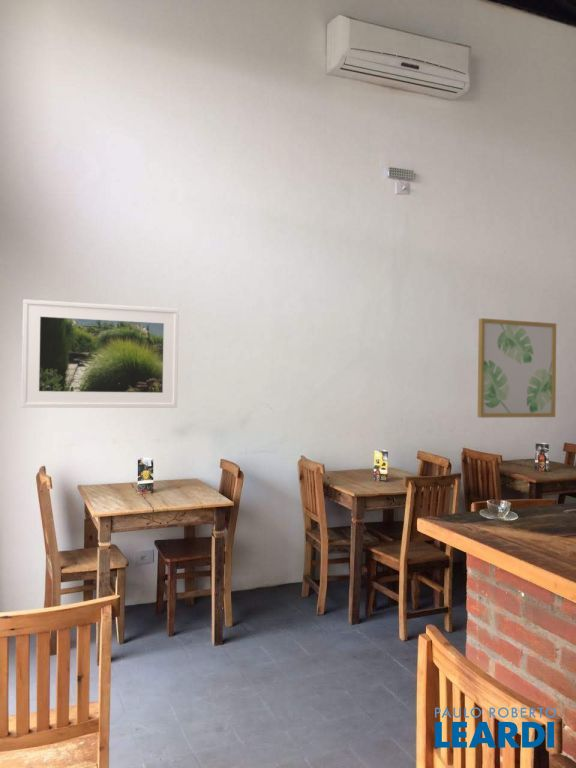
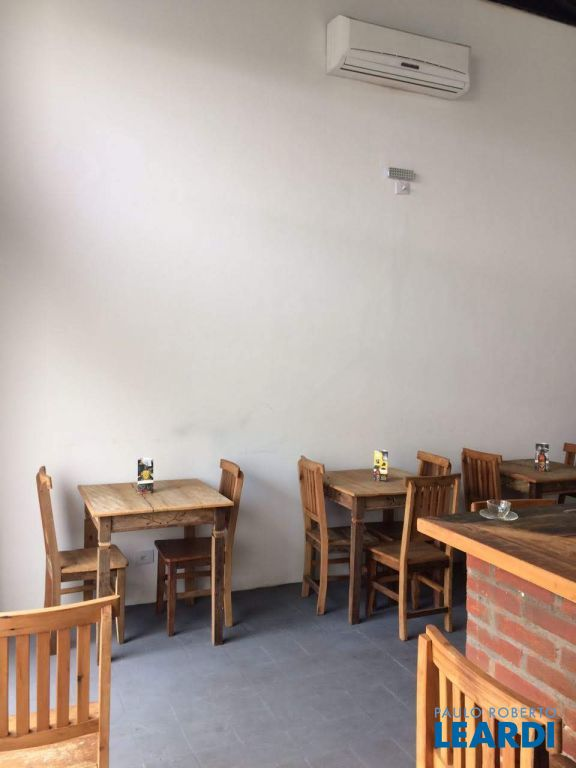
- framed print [20,298,180,409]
- wall art [477,317,557,419]
